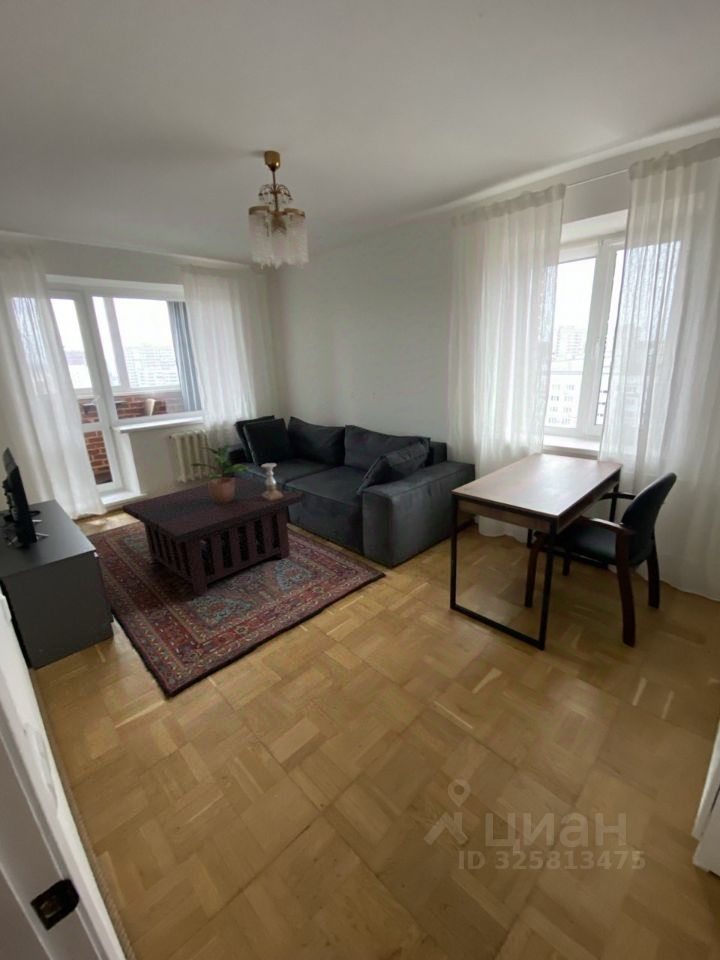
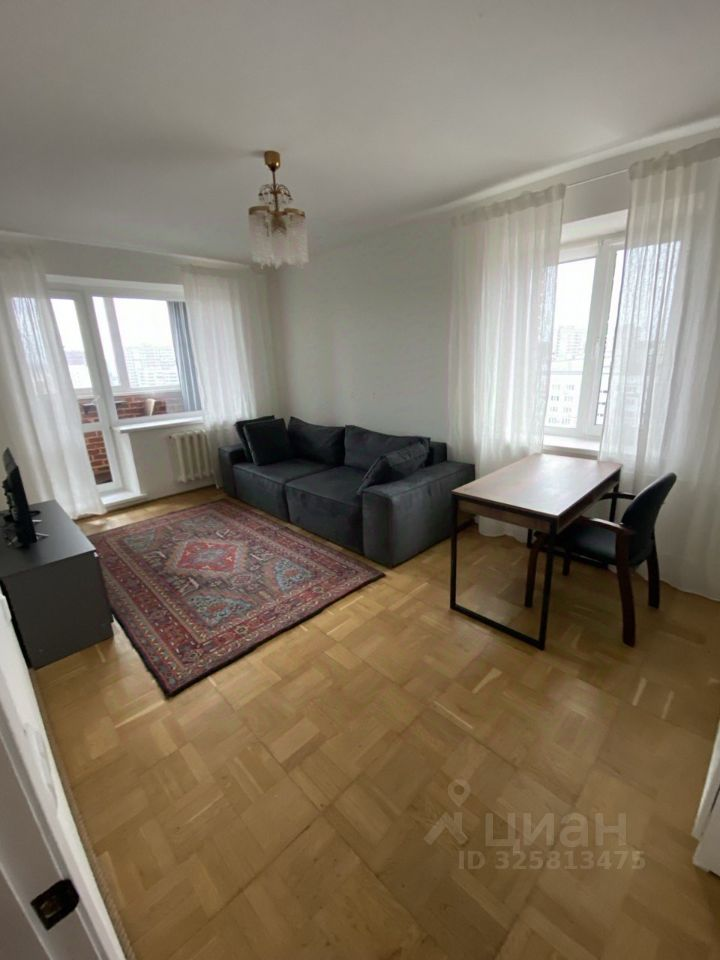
- potted plant [189,443,250,503]
- coffee table [121,476,304,596]
- candle holder [261,462,283,501]
